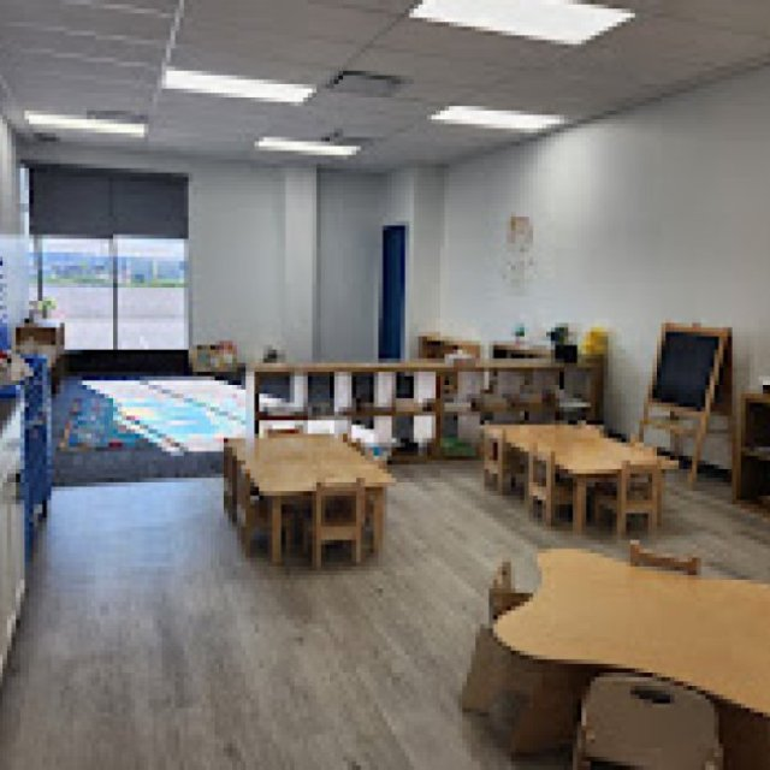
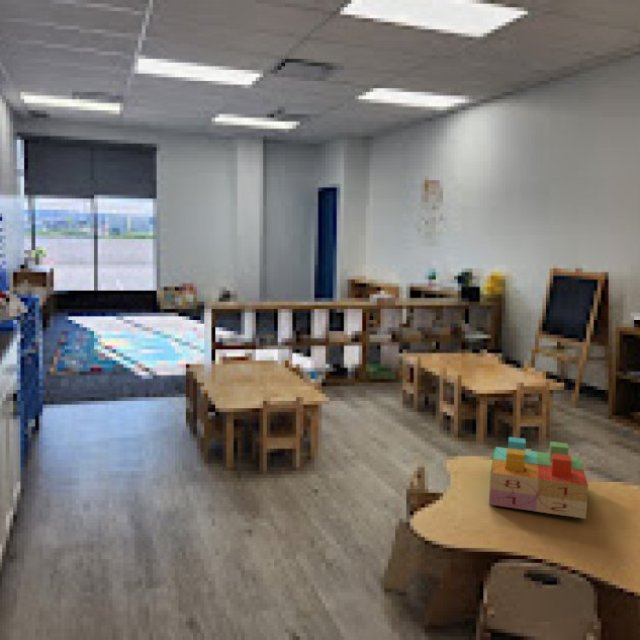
+ toy blocks [488,436,589,520]
